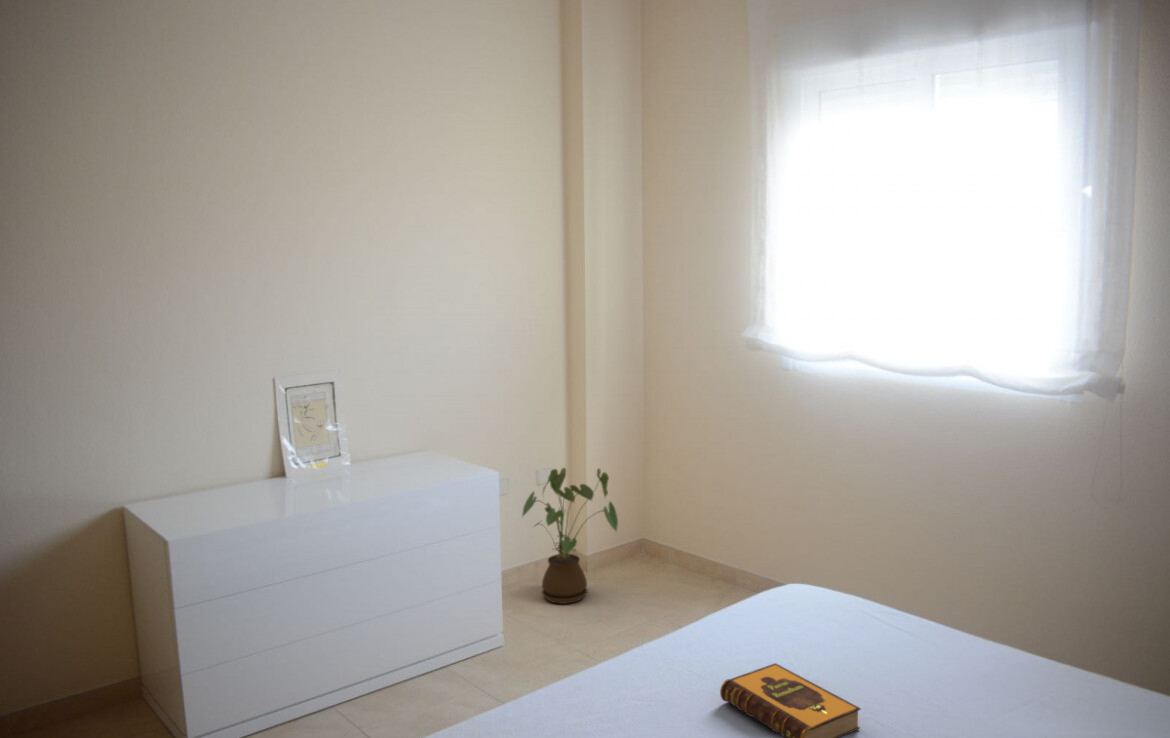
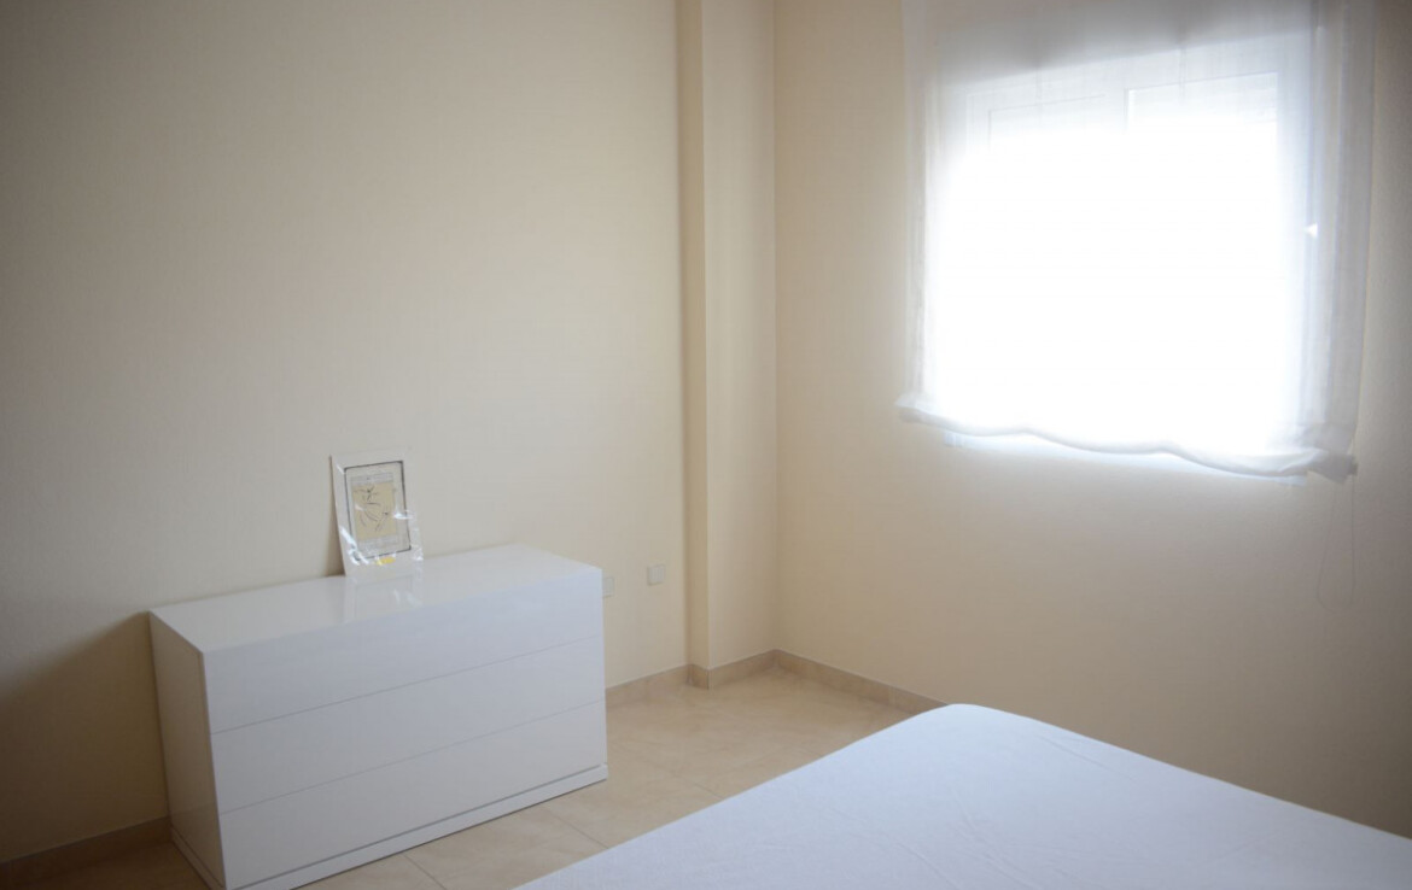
- hardback book [719,662,862,738]
- house plant [520,467,619,605]
